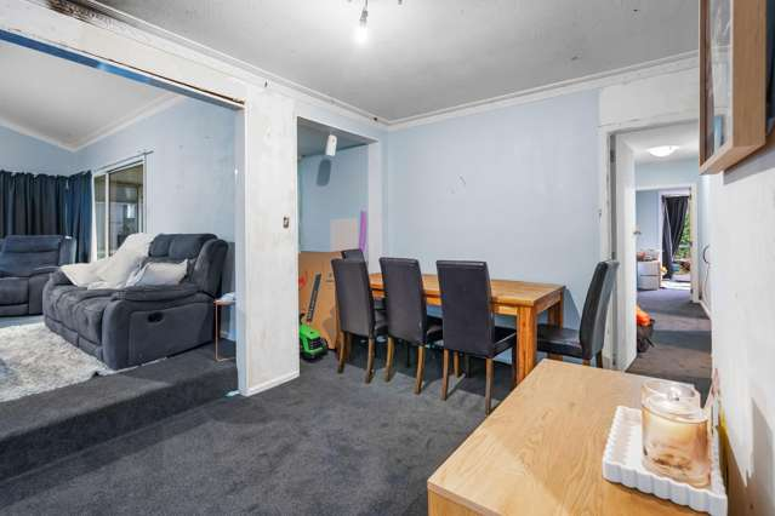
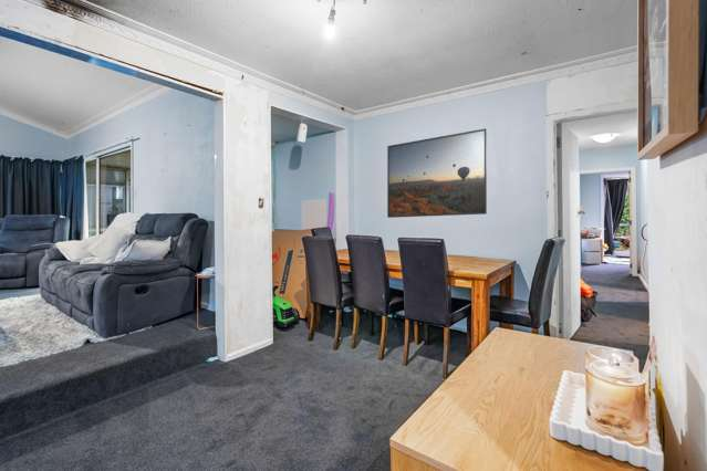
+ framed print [386,127,488,219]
